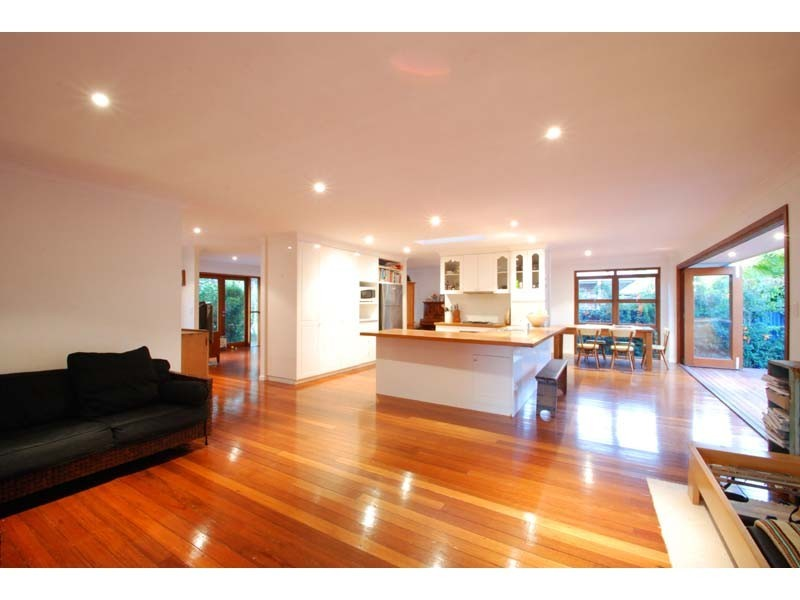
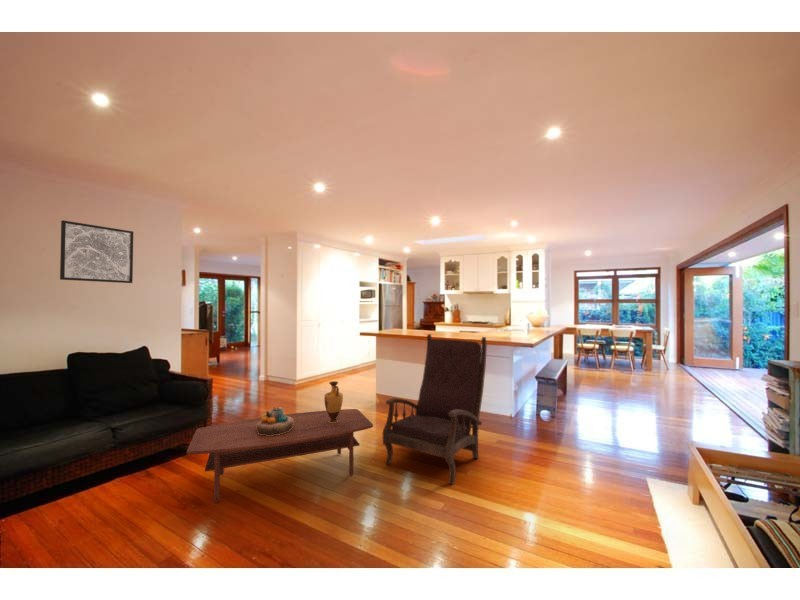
+ vase [323,380,344,423]
+ decorative bowl [256,406,294,436]
+ wall art [59,220,134,284]
+ coffee table [186,408,374,504]
+ armchair [382,333,488,485]
